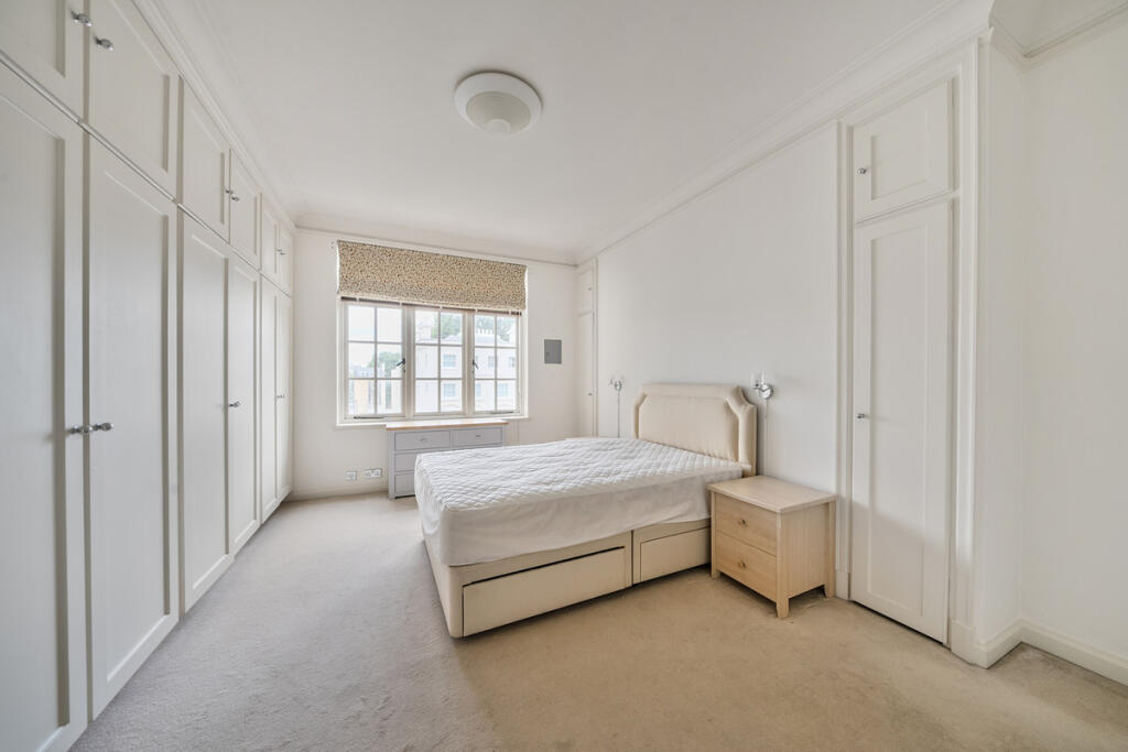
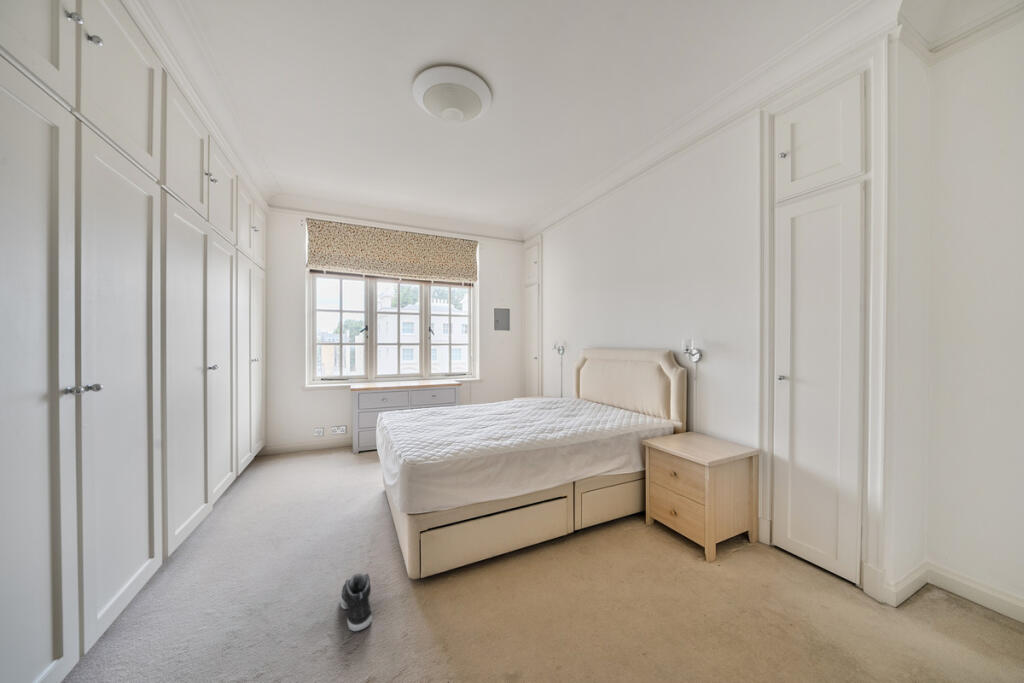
+ sneaker [339,572,373,632]
